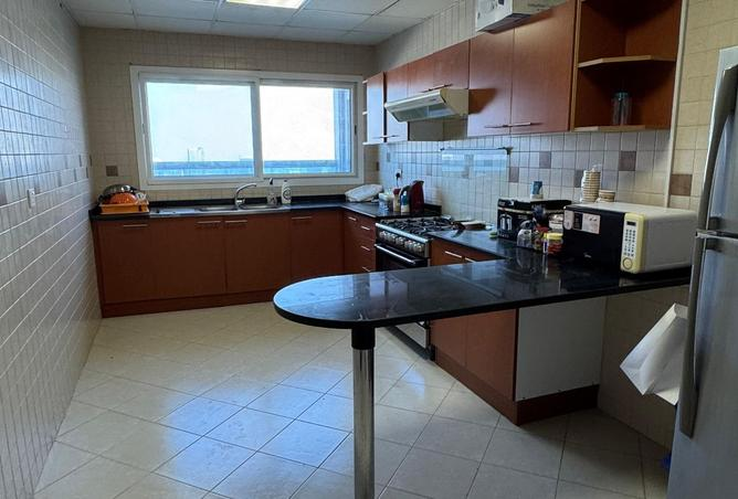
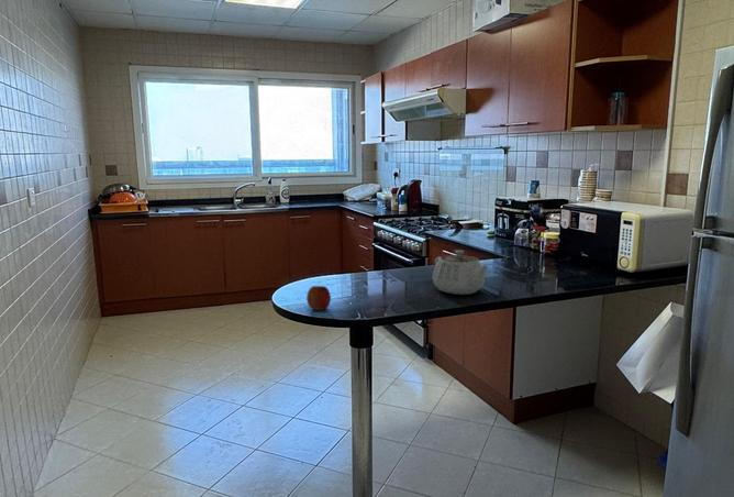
+ teapot [432,250,489,296]
+ fruit [305,285,332,311]
